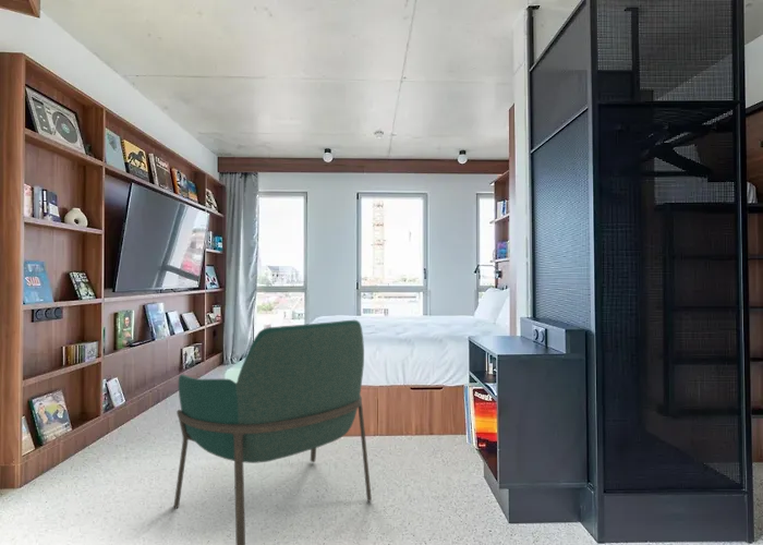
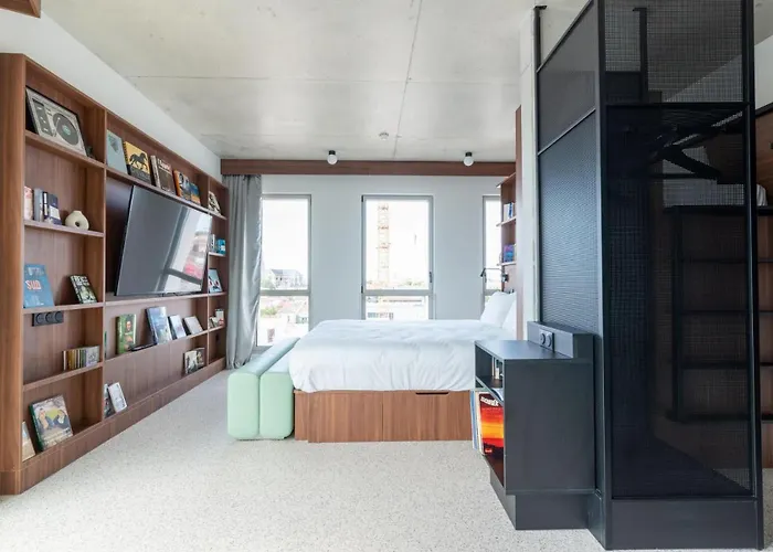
- armchair [173,319,373,545]
